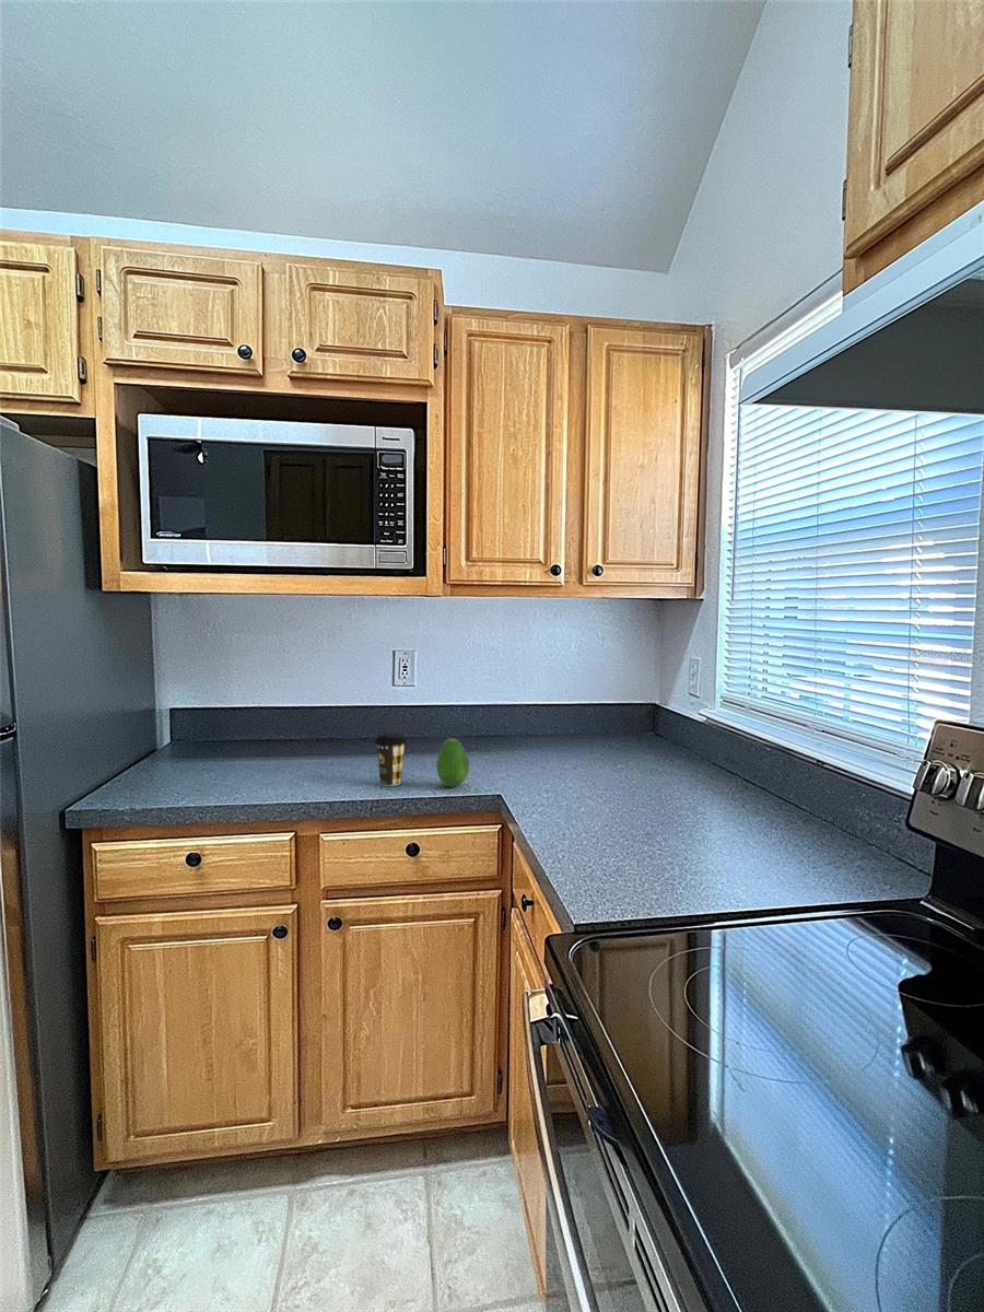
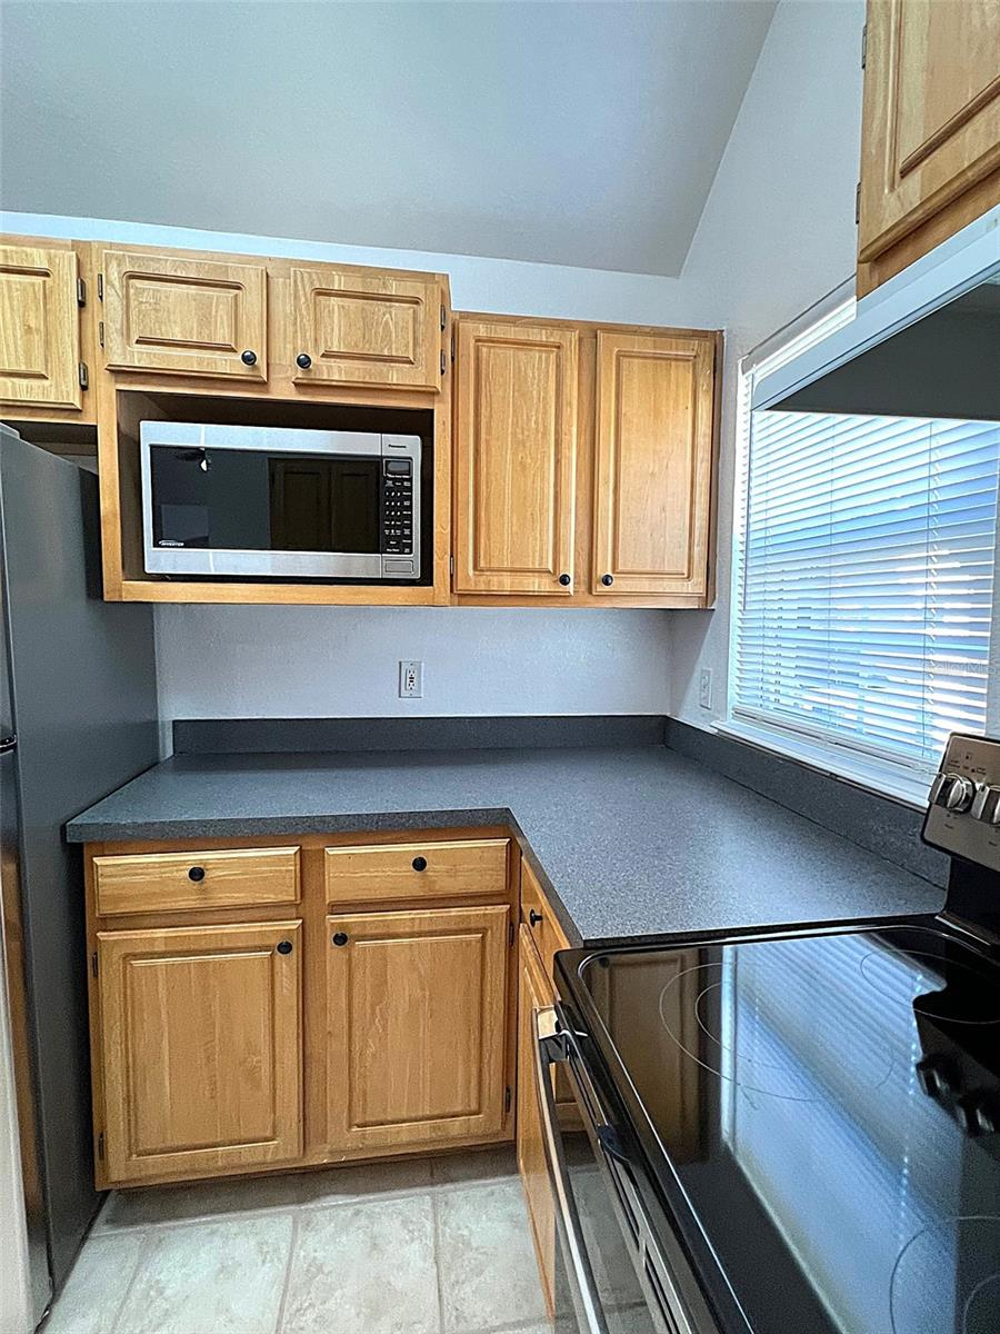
- coffee cup [374,733,408,787]
- fruit [436,737,470,788]
